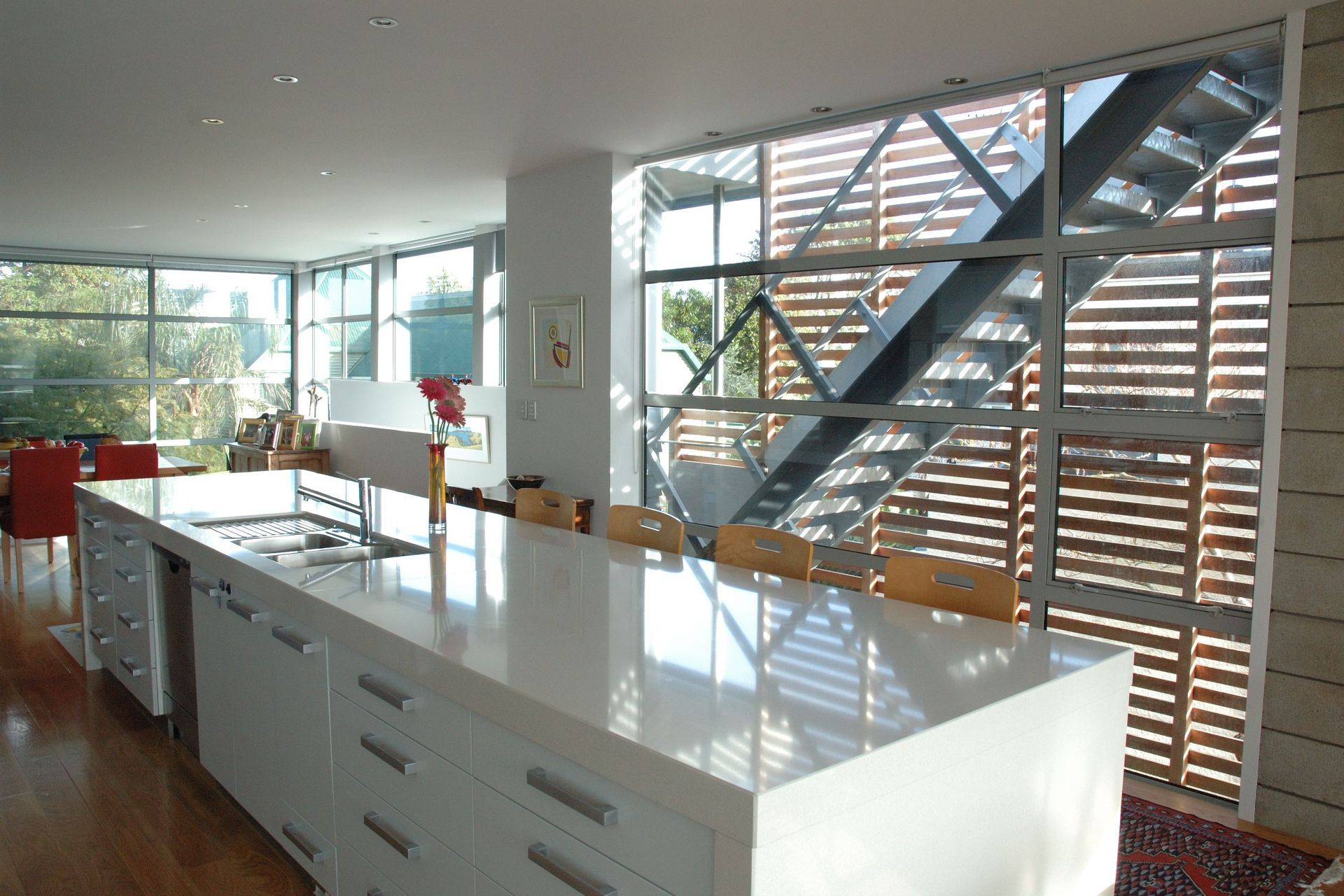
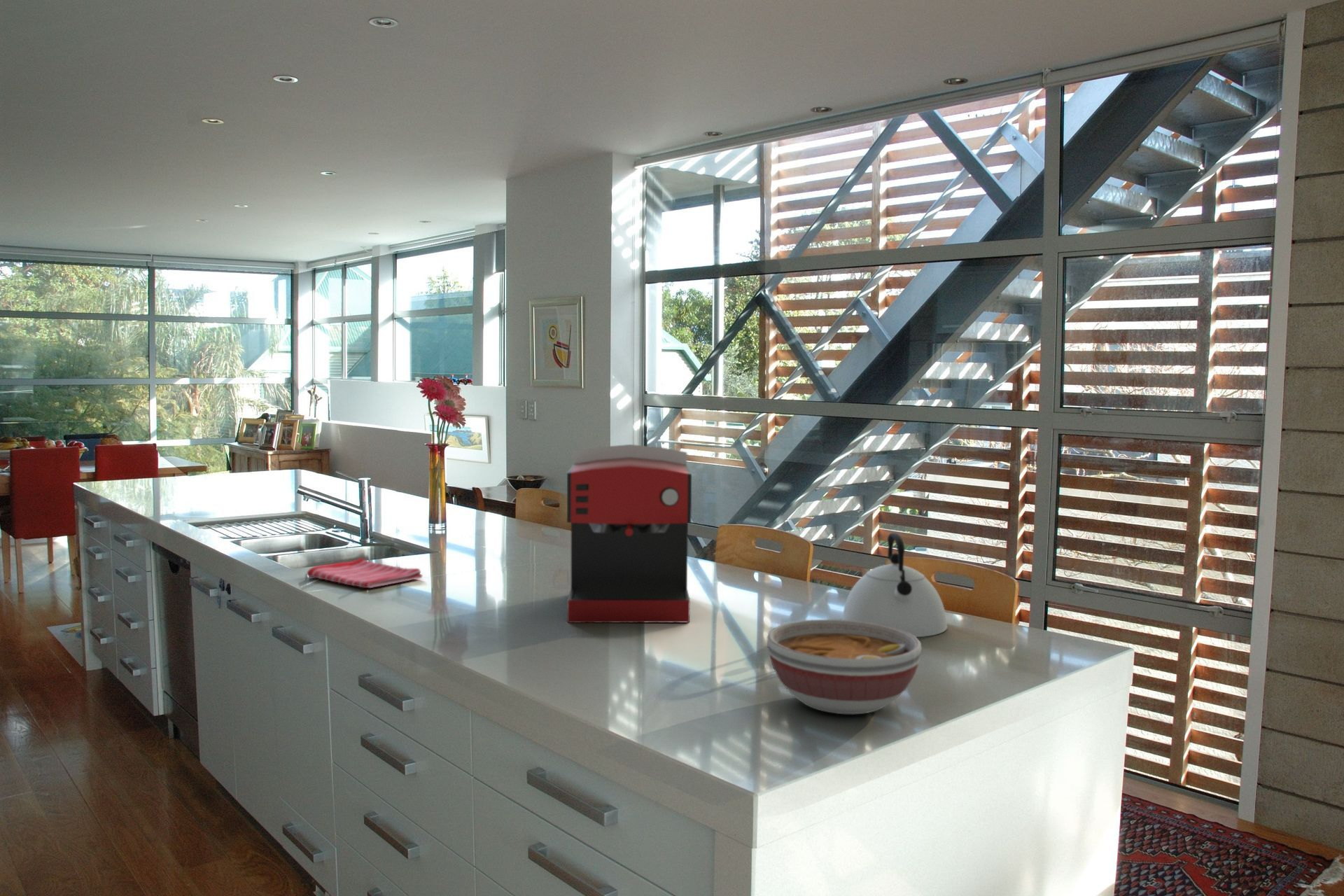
+ coffee maker [566,444,692,623]
+ dish towel [307,557,423,589]
+ kettle [841,532,948,638]
+ bowl [766,619,923,715]
